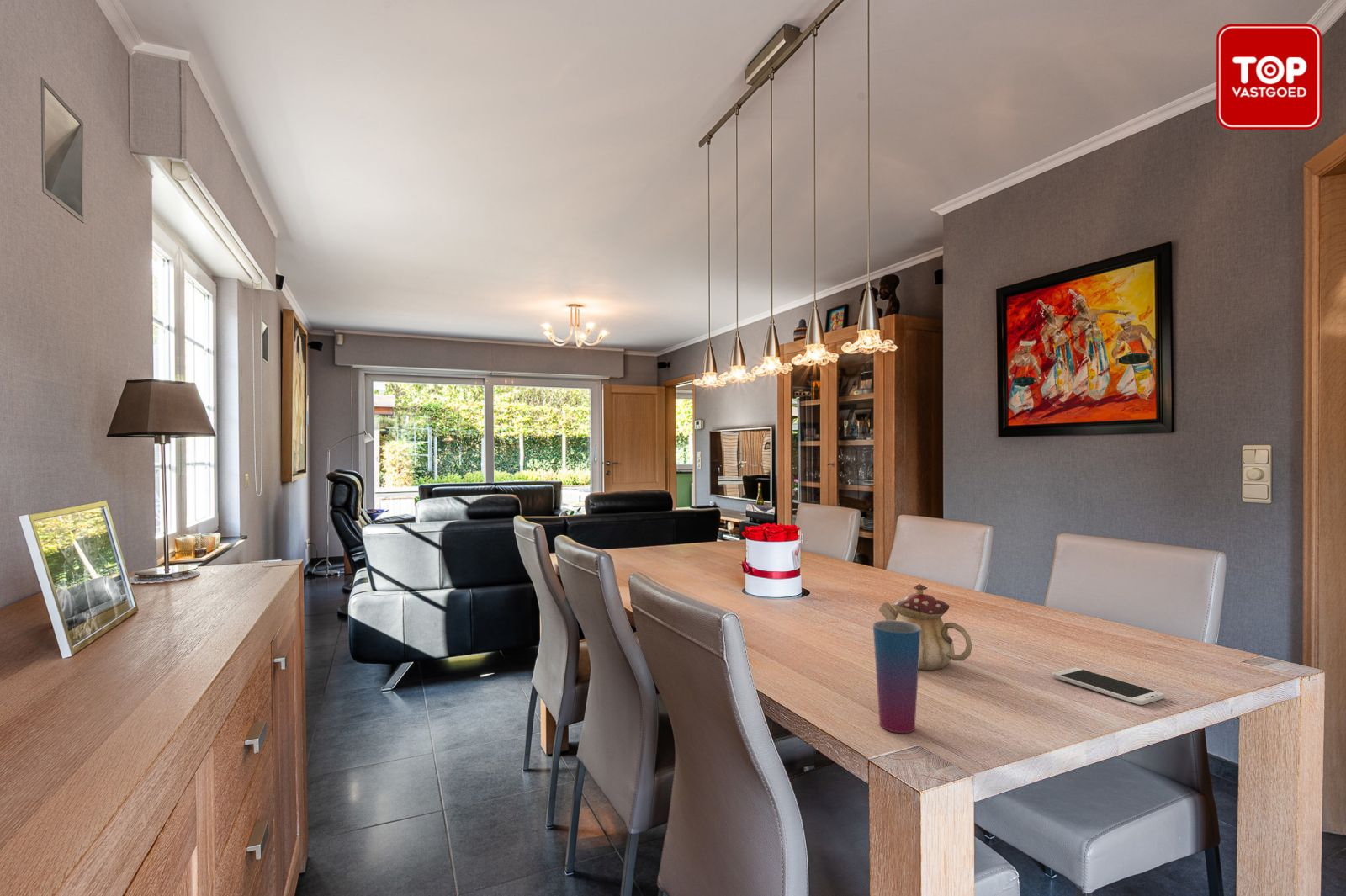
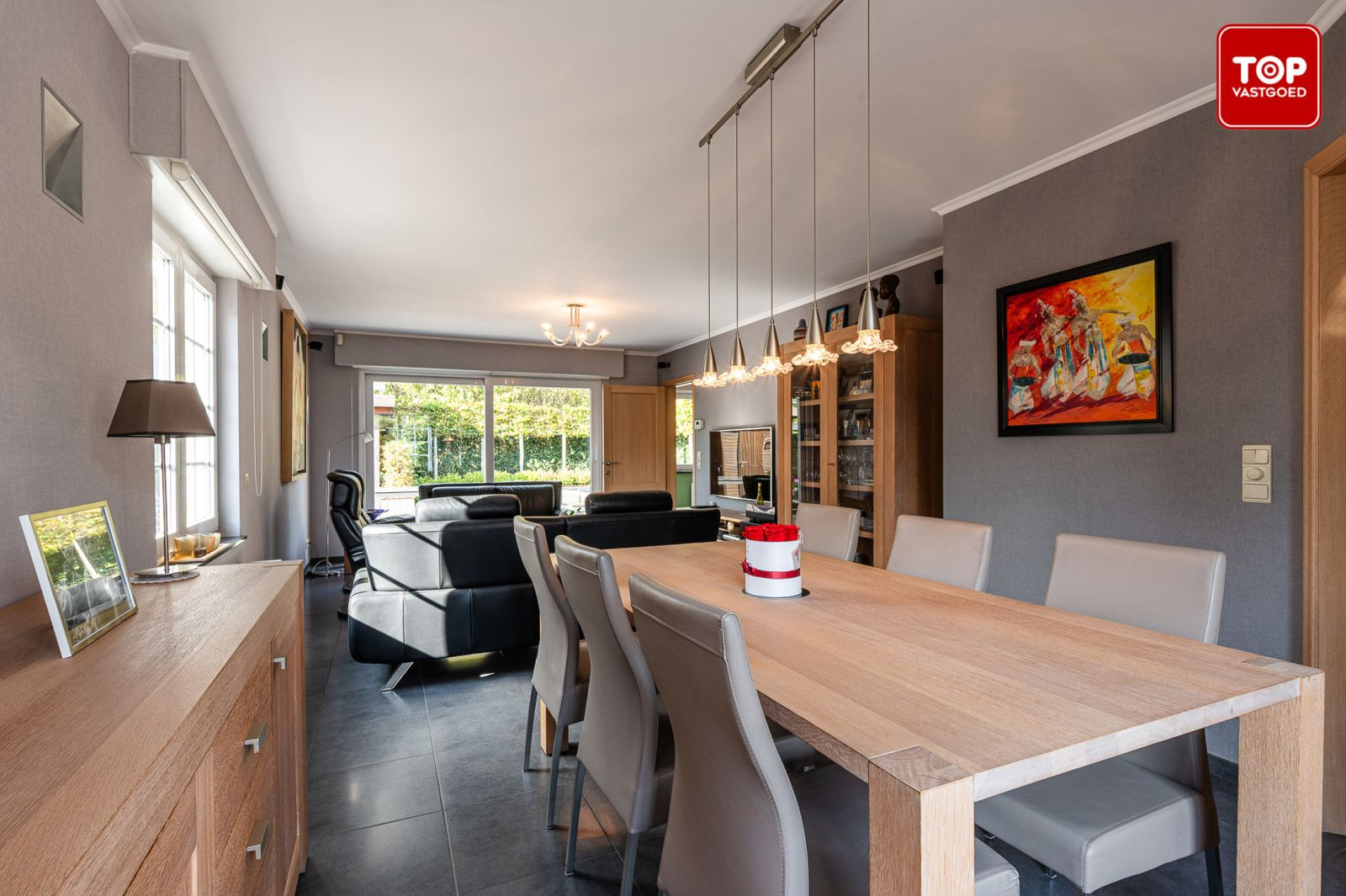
- smartphone [1052,666,1165,706]
- cup [872,619,921,734]
- teapot [878,583,973,671]
